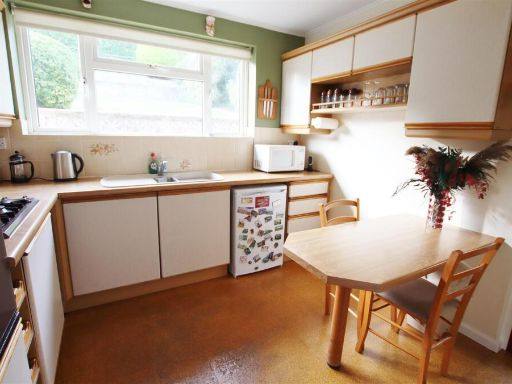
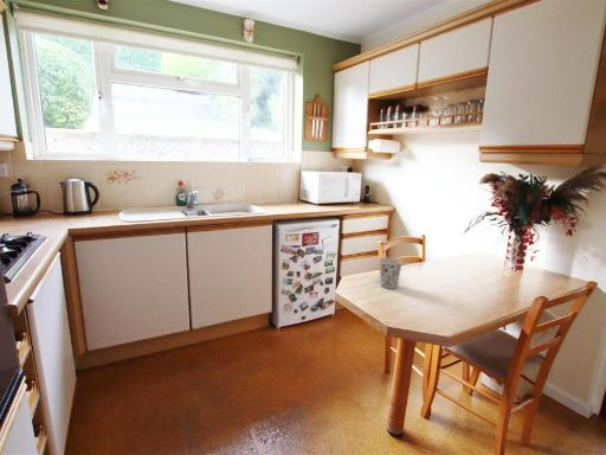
+ cup [378,257,404,289]
